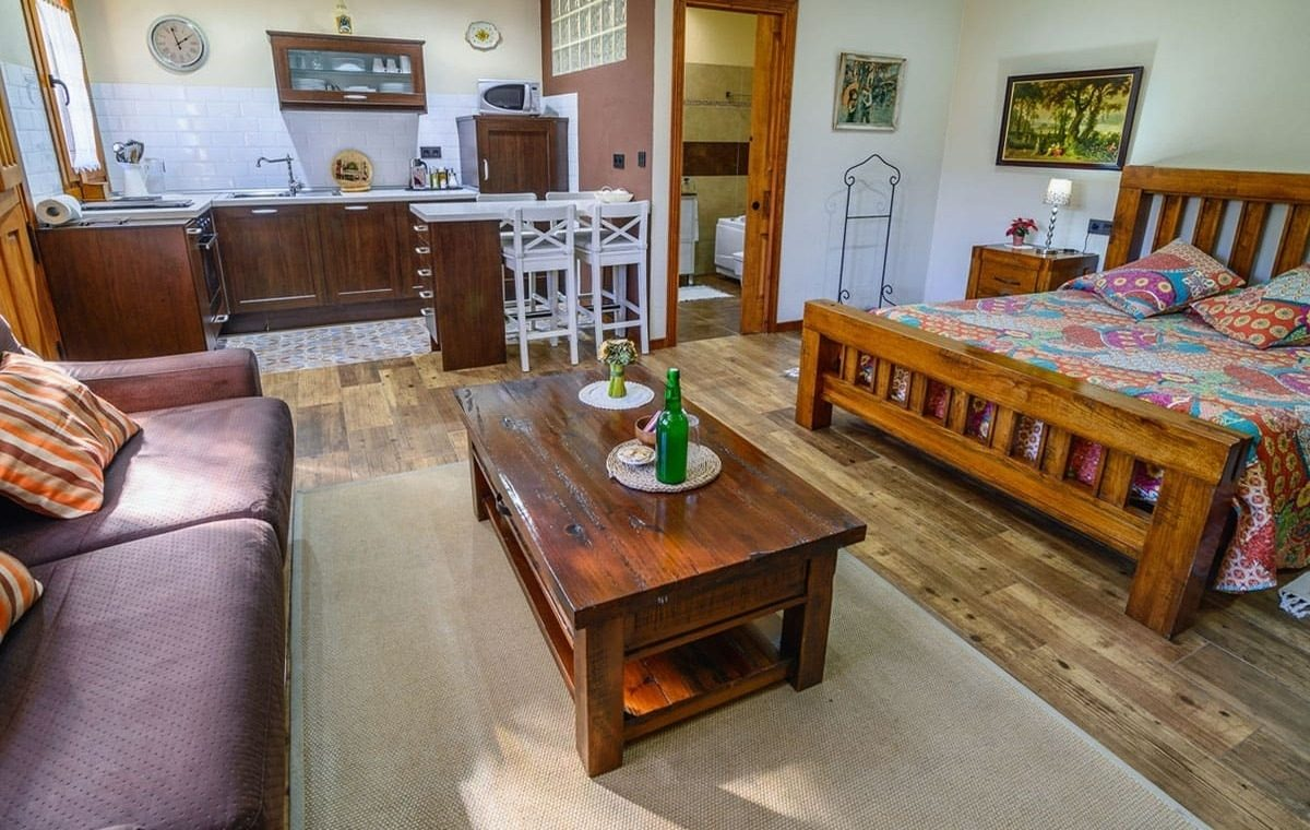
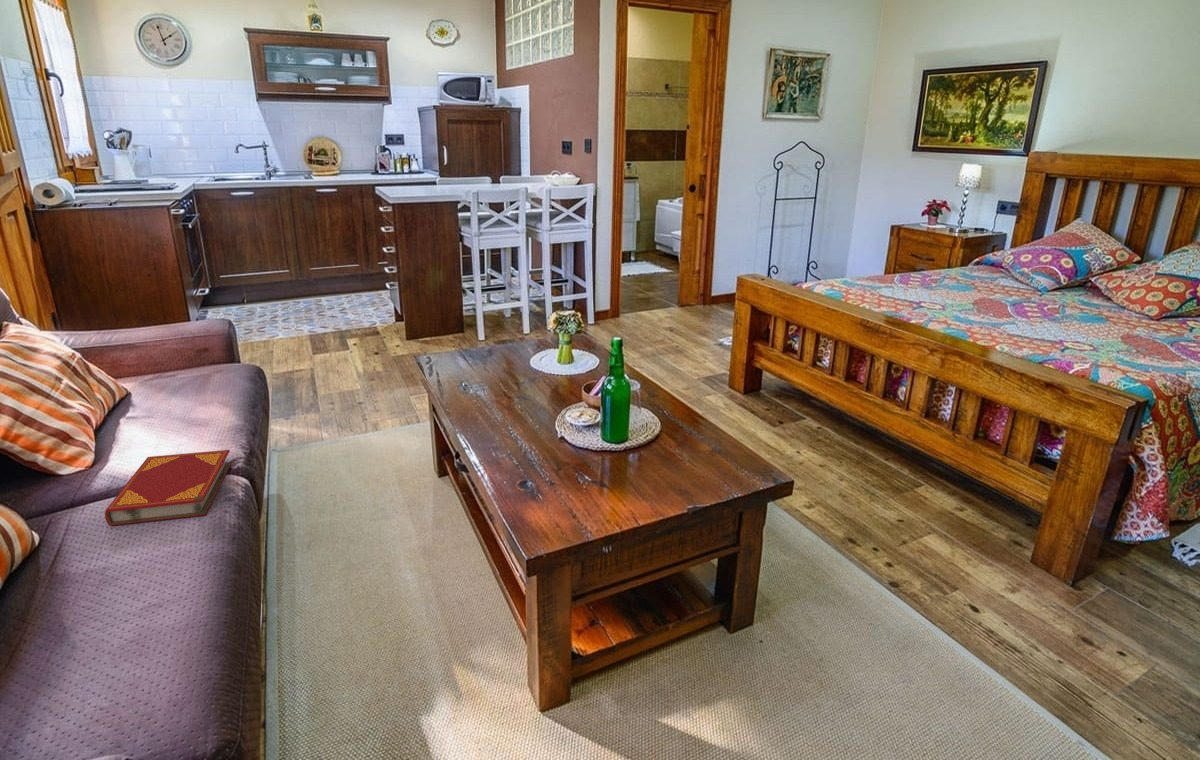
+ hardback book [104,449,233,527]
